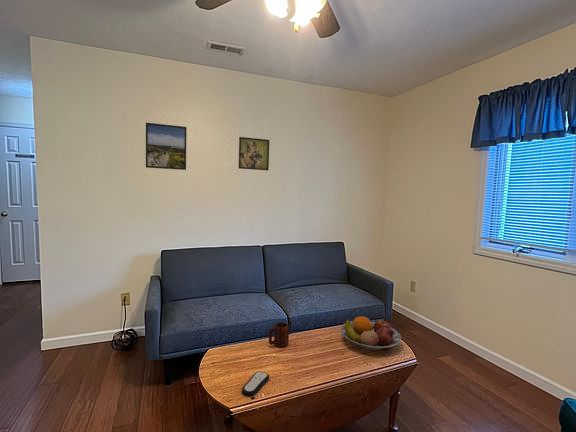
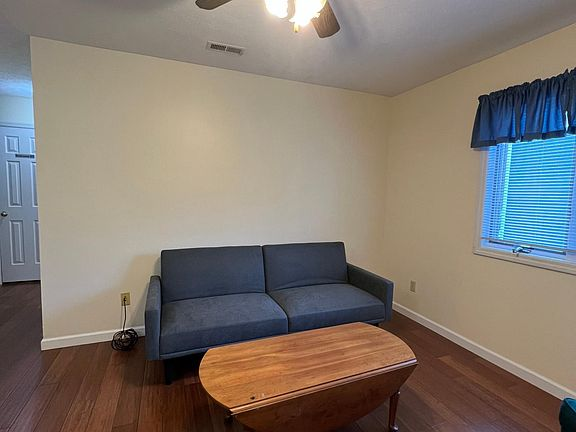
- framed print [145,122,188,171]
- fruit bowl [340,315,402,350]
- remote control [241,370,270,397]
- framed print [238,136,270,171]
- mug [268,321,290,348]
